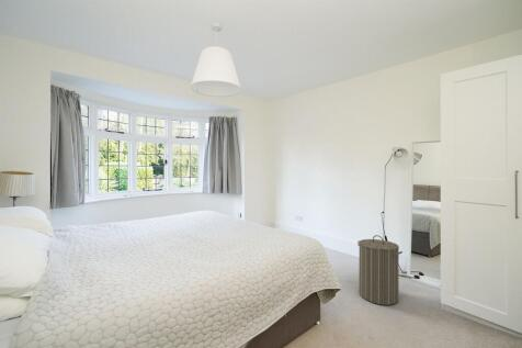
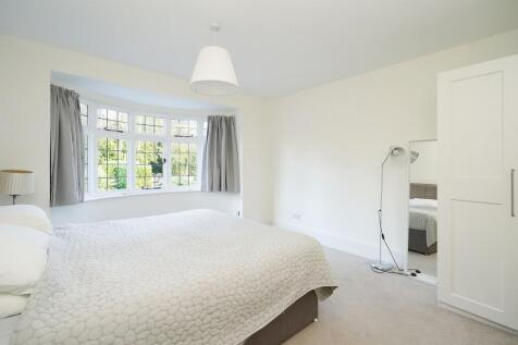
- laundry hamper [356,234,404,306]
